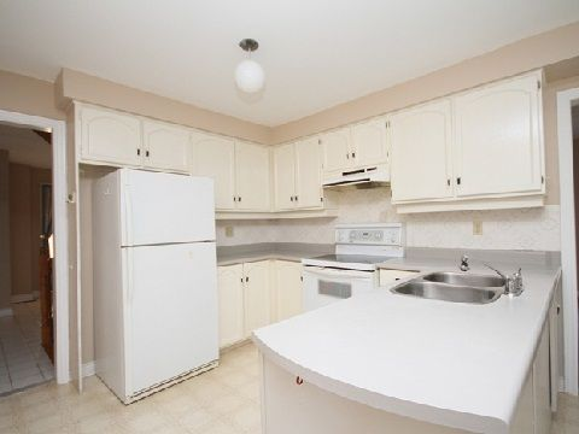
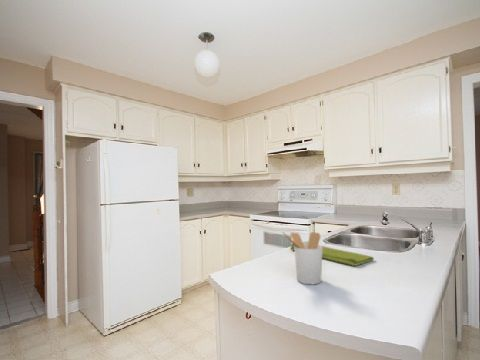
+ utensil holder [281,231,323,286]
+ dish towel [289,241,375,267]
